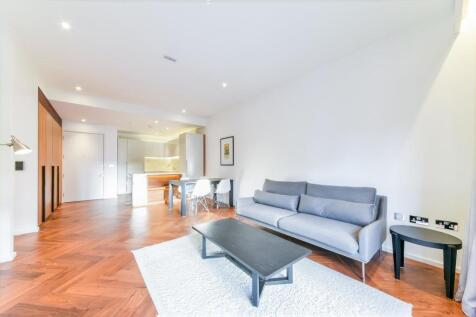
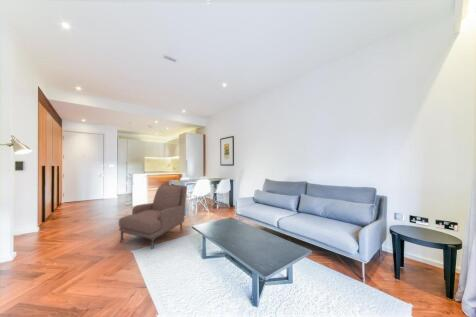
+ armchair [118,183,188,250]
